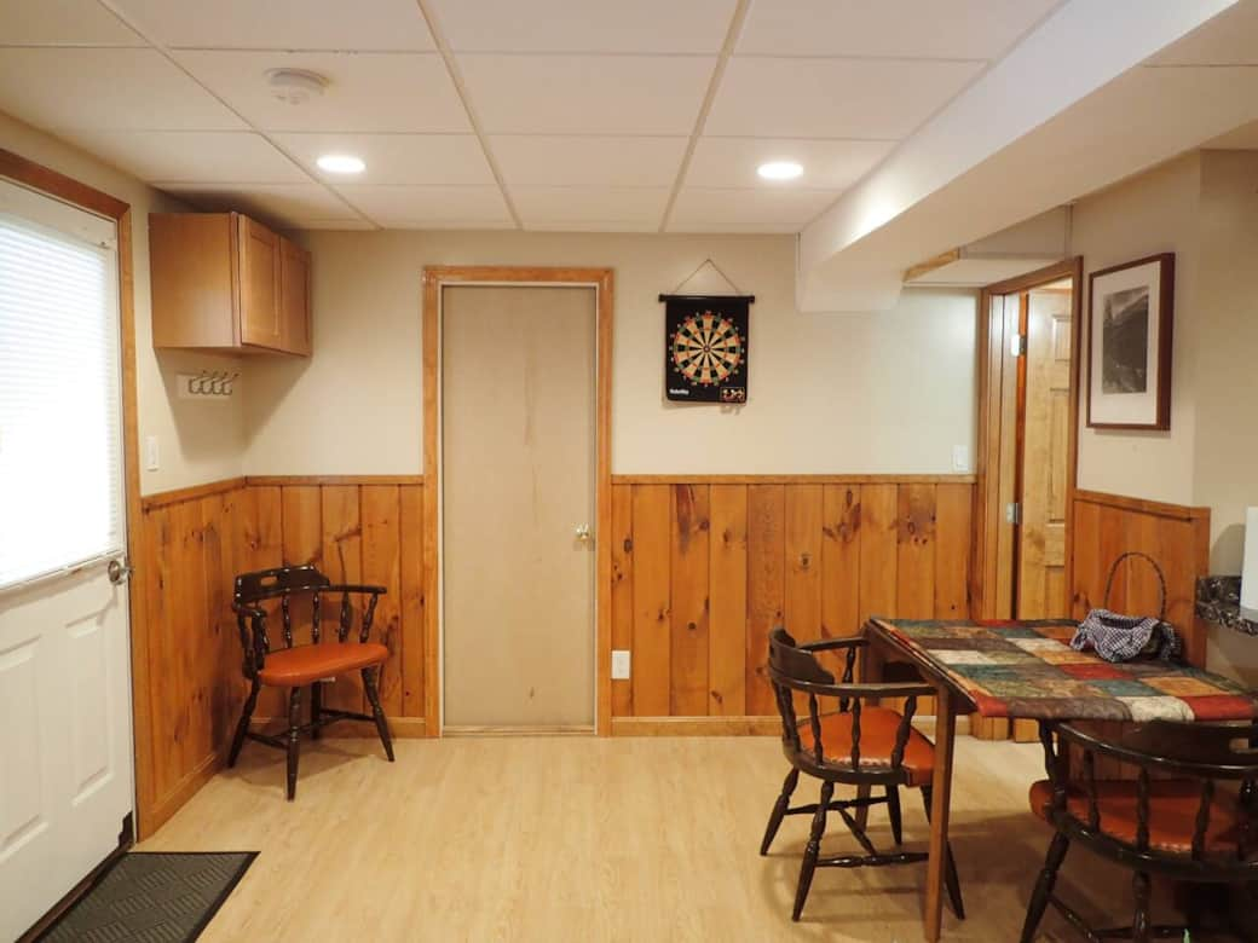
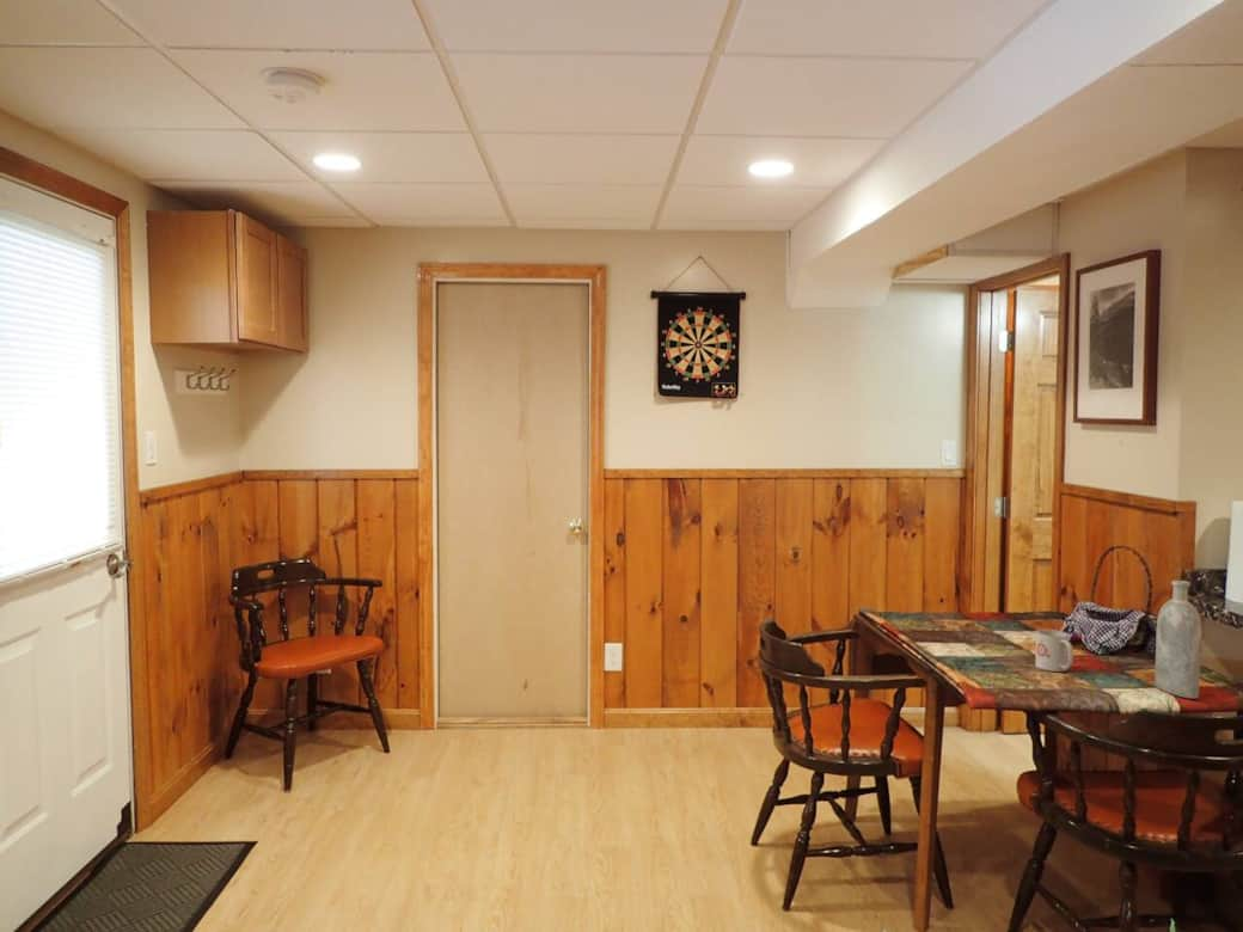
+ bottle [1153,580,1204,700]
+ mug [1034,629,1074,673]
